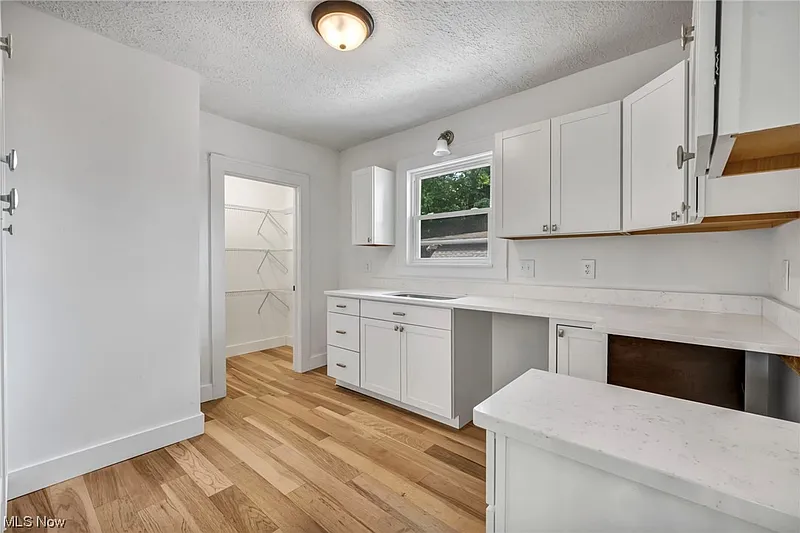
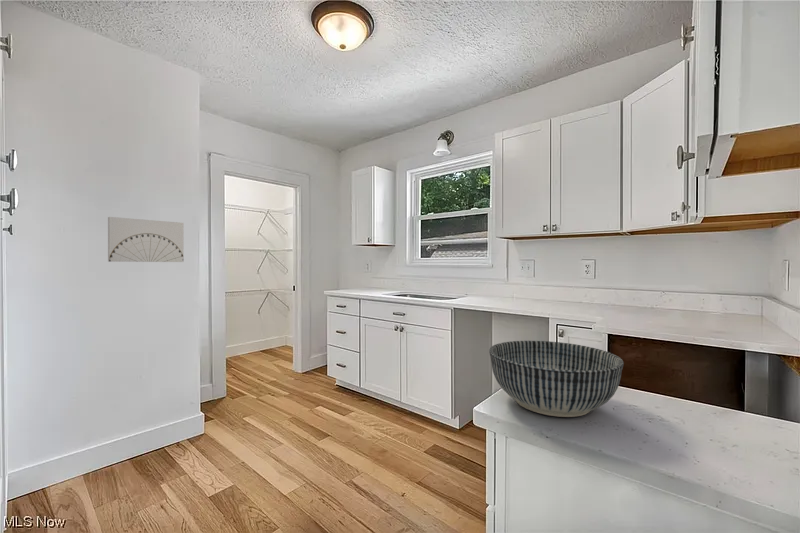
+ wall art [107,216,185,263]
+ bowl [488,340,625,418]
